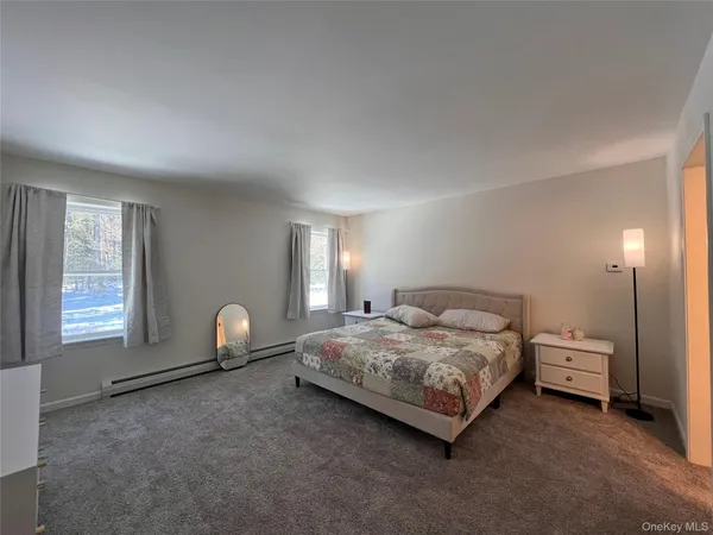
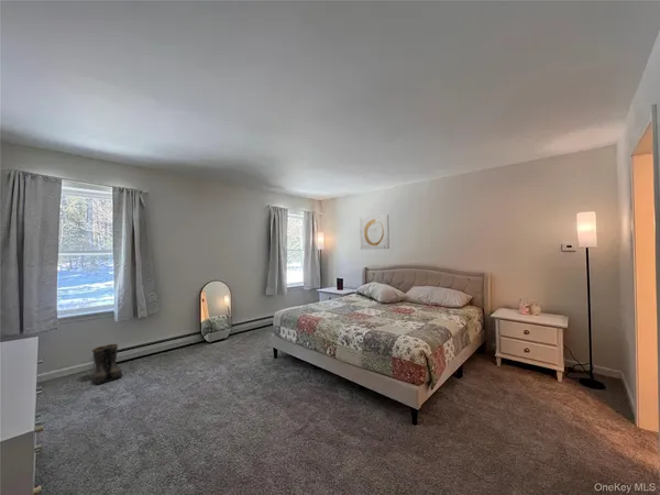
+ boots [91,343,123,385]
+ wall art [359,213,391,251]
